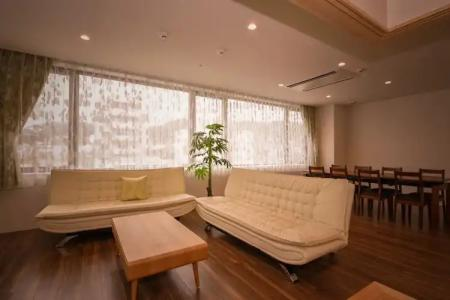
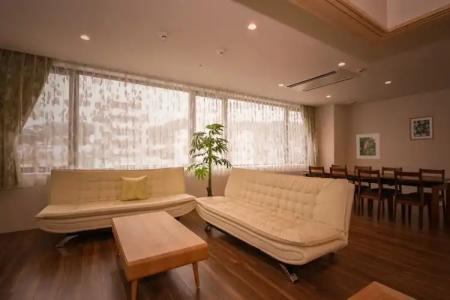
+ wall art [408,114,435,141]
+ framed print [355,132,381,160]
